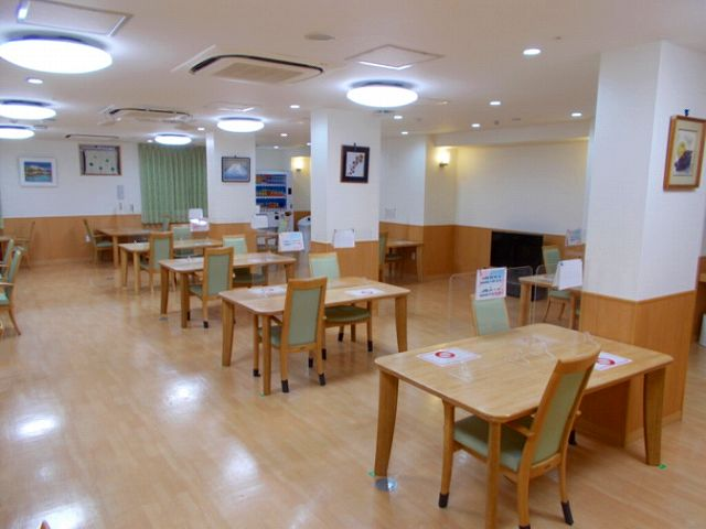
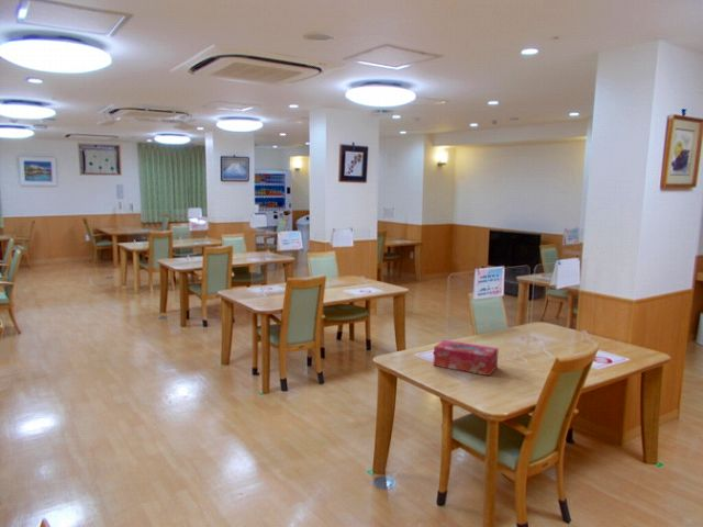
+ tissue box [432,339,500,377]
